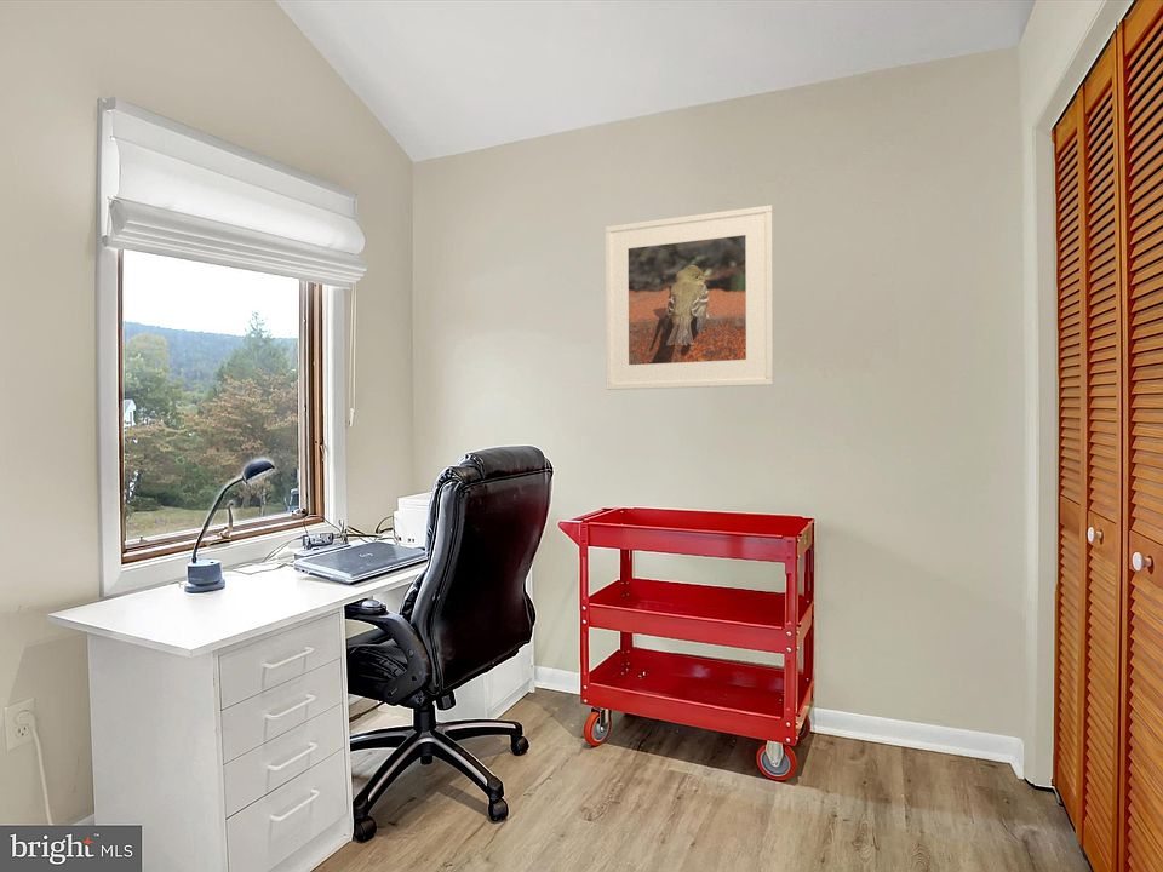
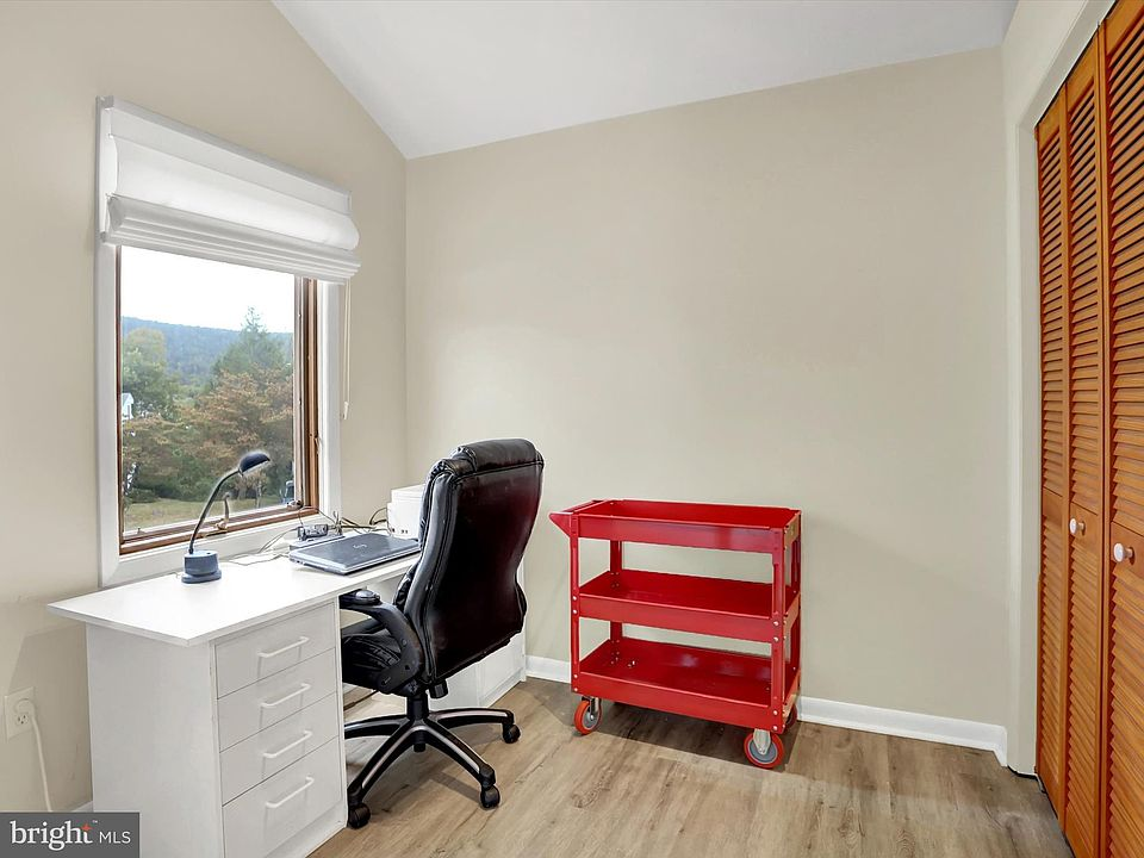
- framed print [605,205,774,391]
